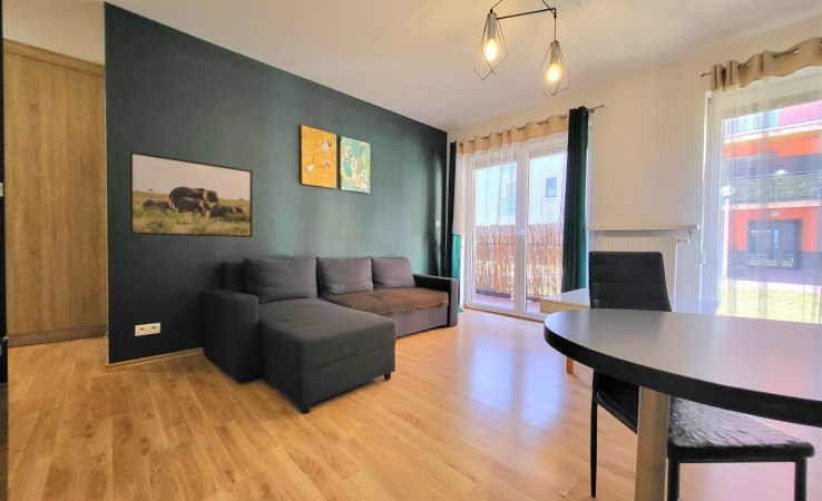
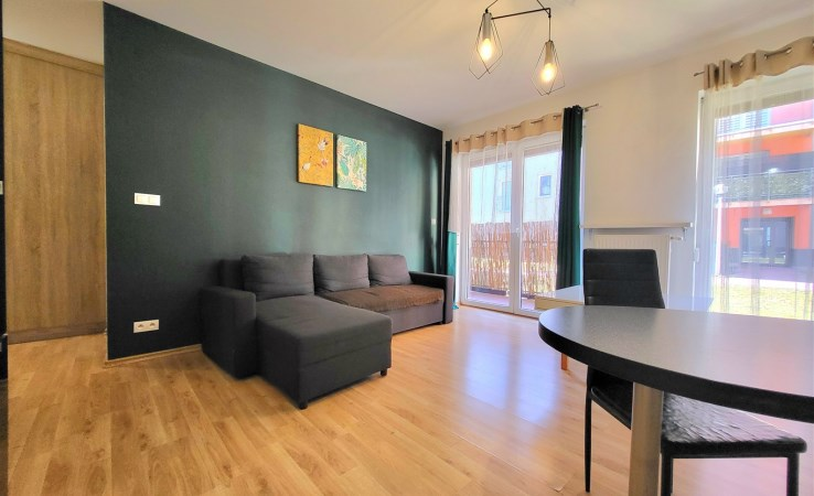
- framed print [129,150,254,238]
